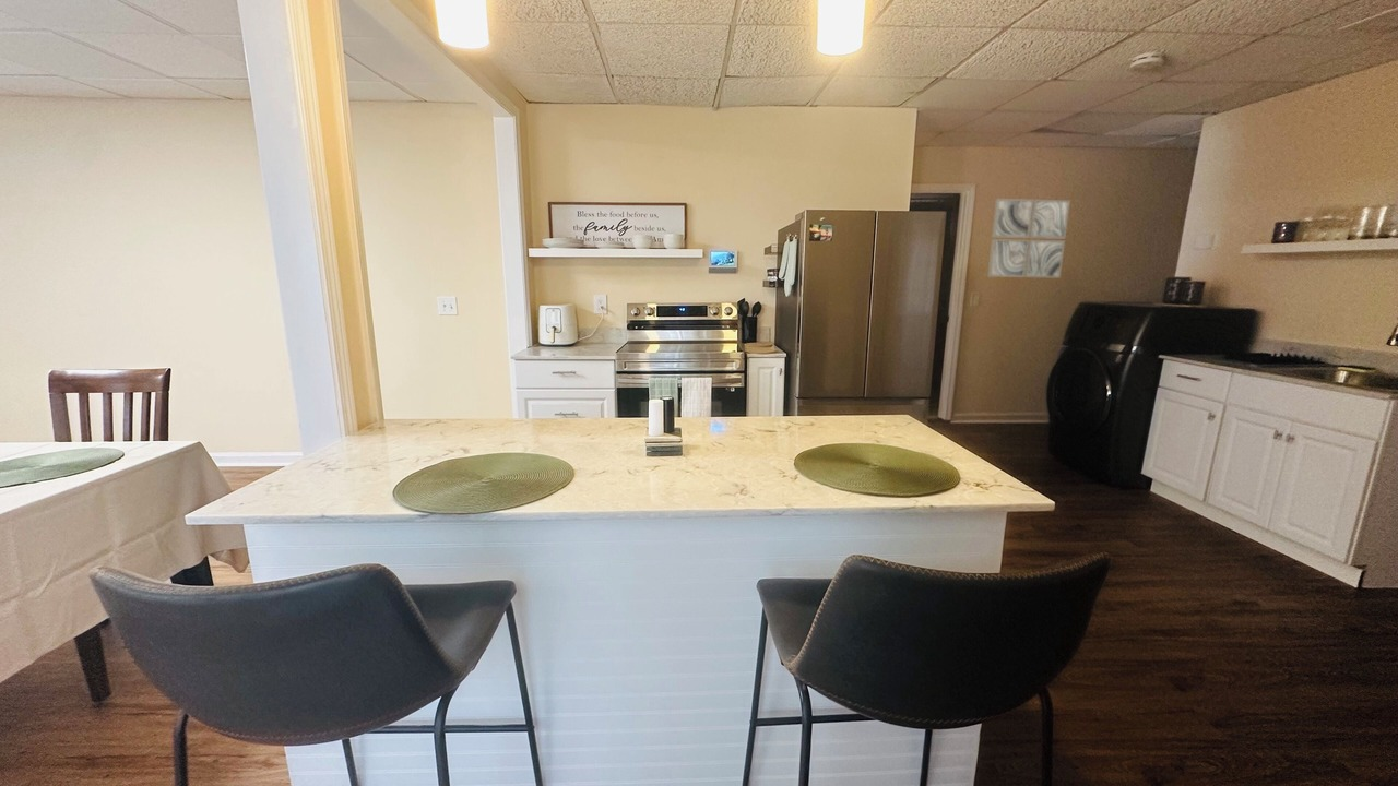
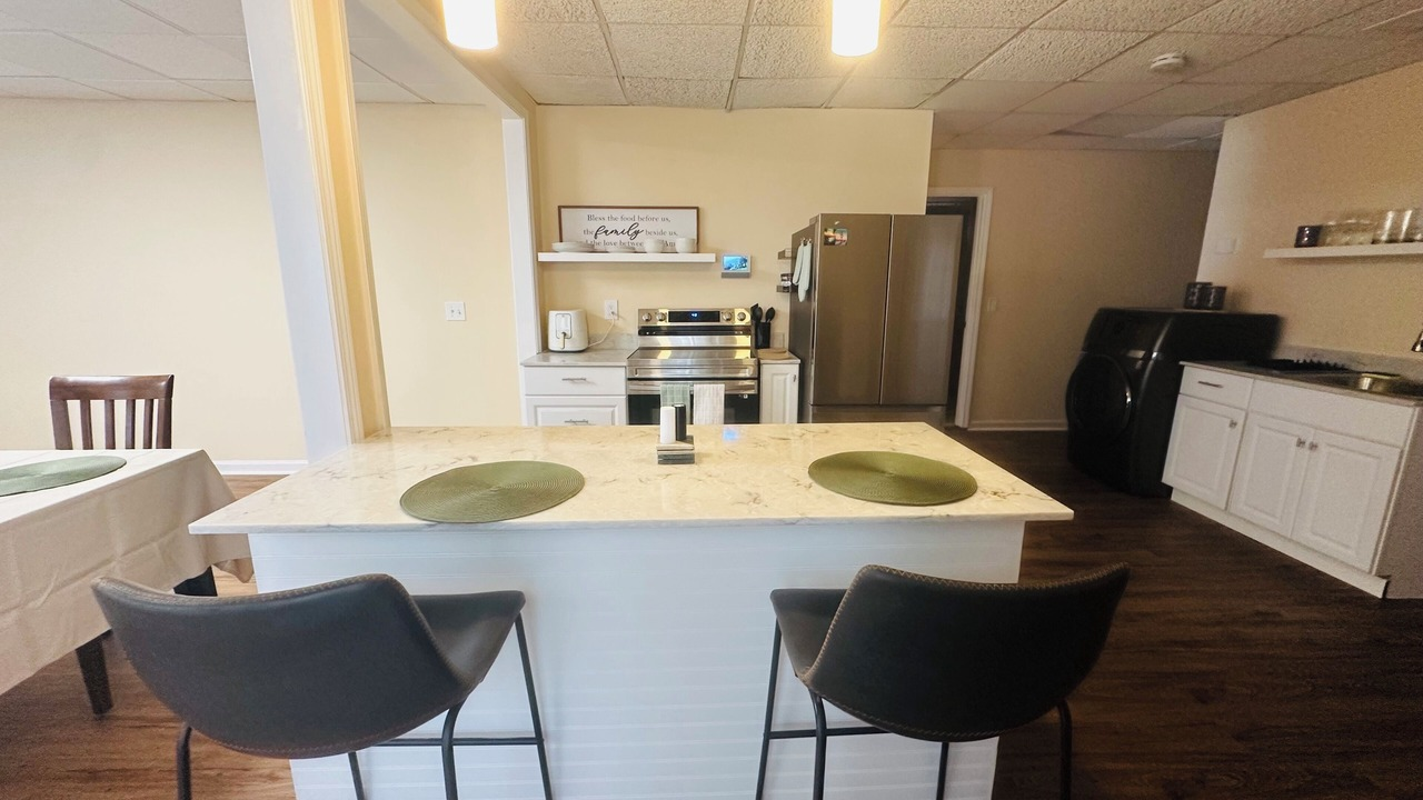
- wall art [986,198,1071,278]
